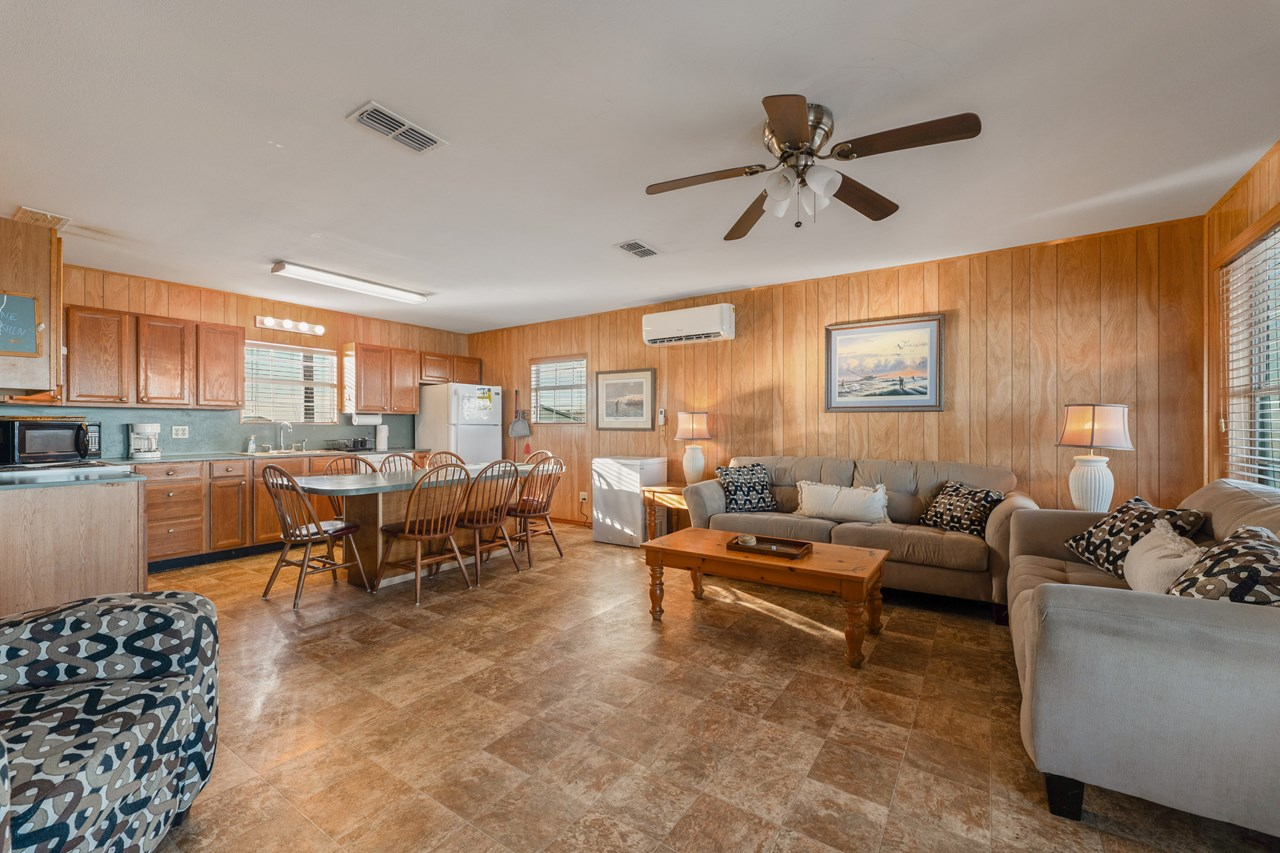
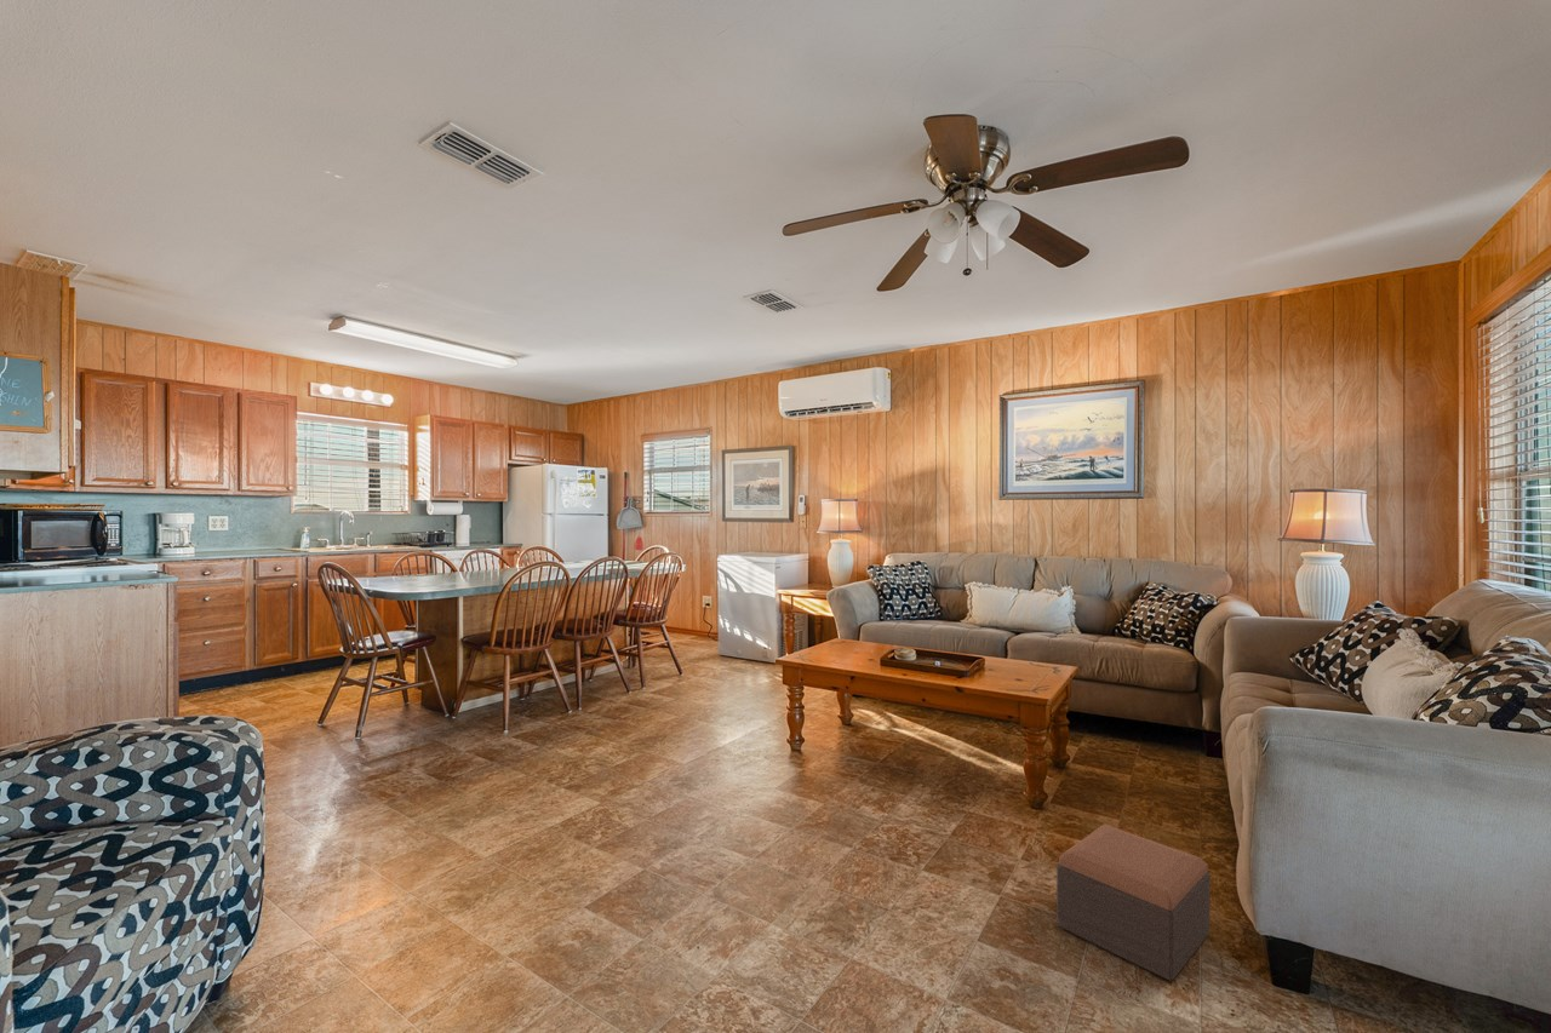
+ footstool [1055,823,1212,982]
